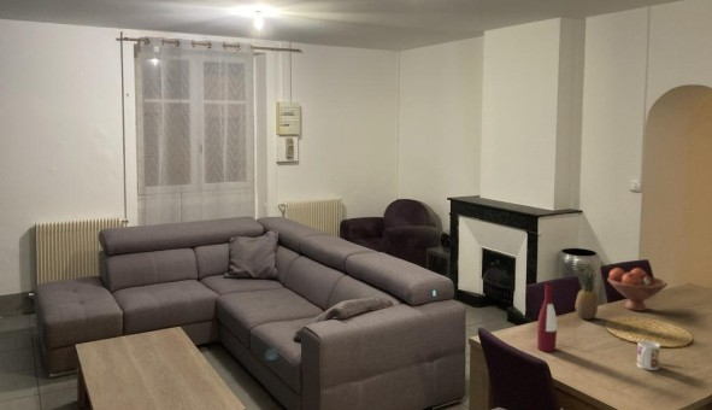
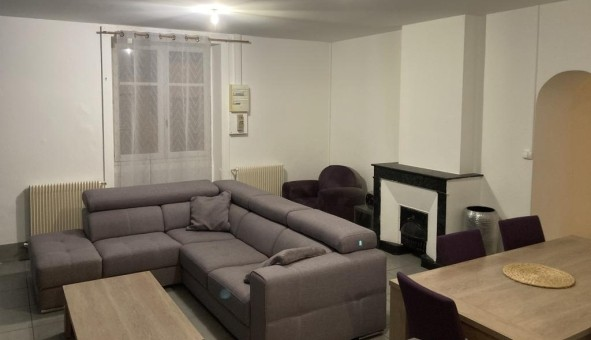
- mug [636,340,661,371]
- fruit bowl [606,266,669,312]
- alcohol [536,282,558,353]
- fruit [575,264,600,321]
